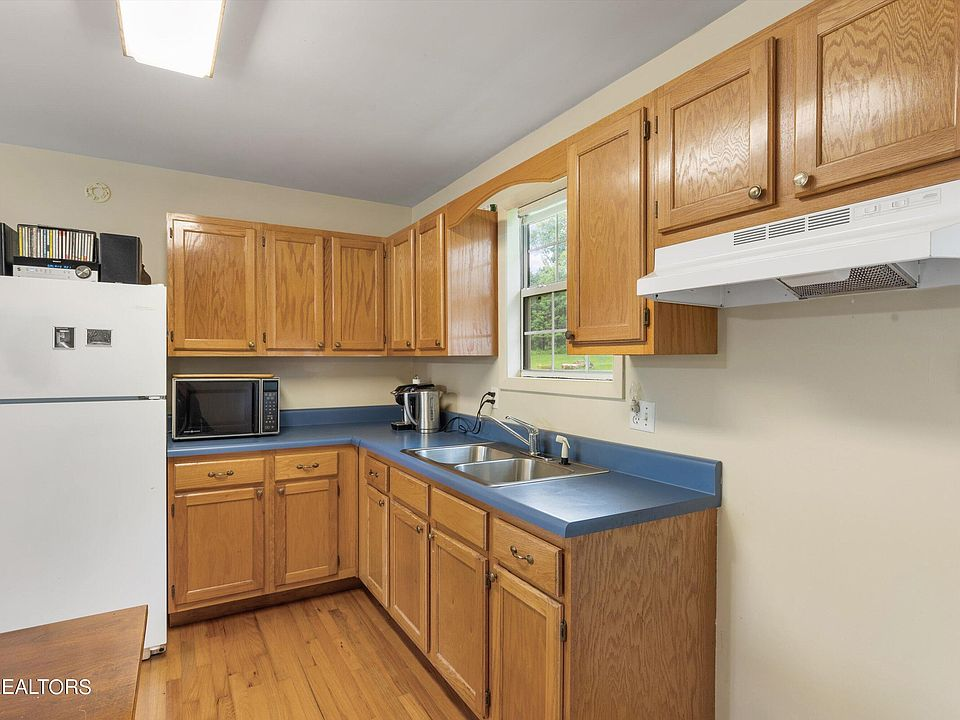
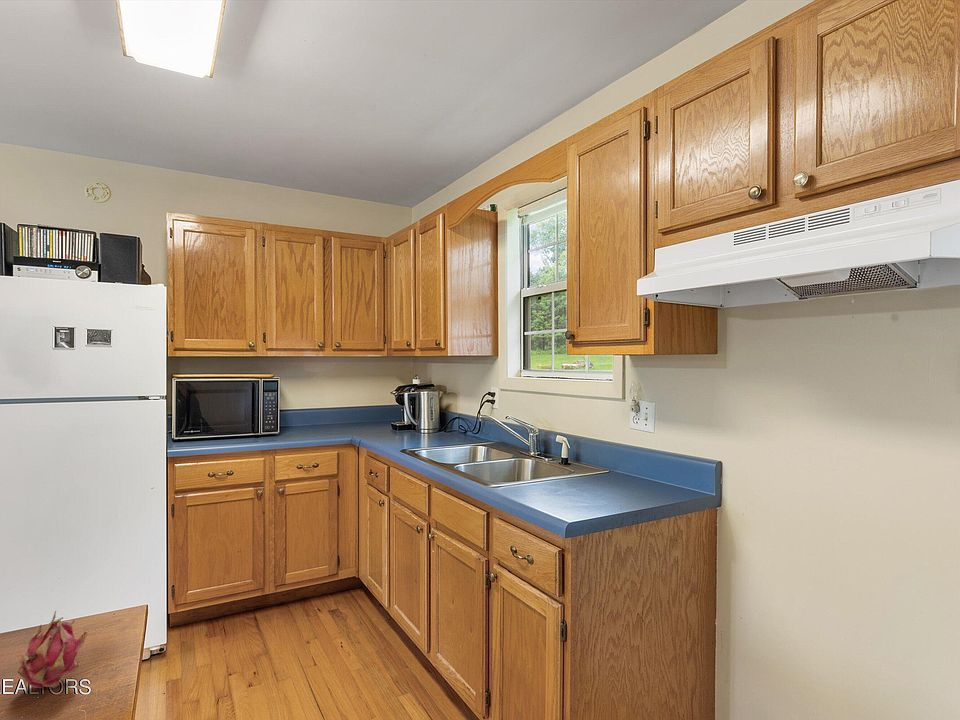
+ fruit [16,610,89,689]
